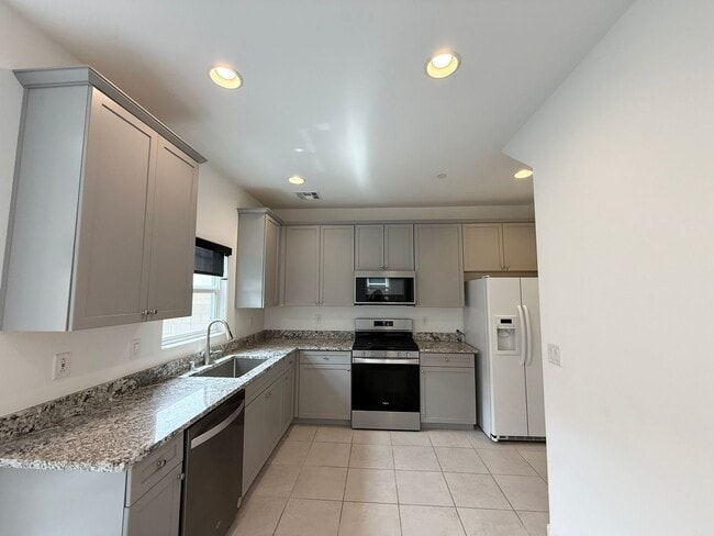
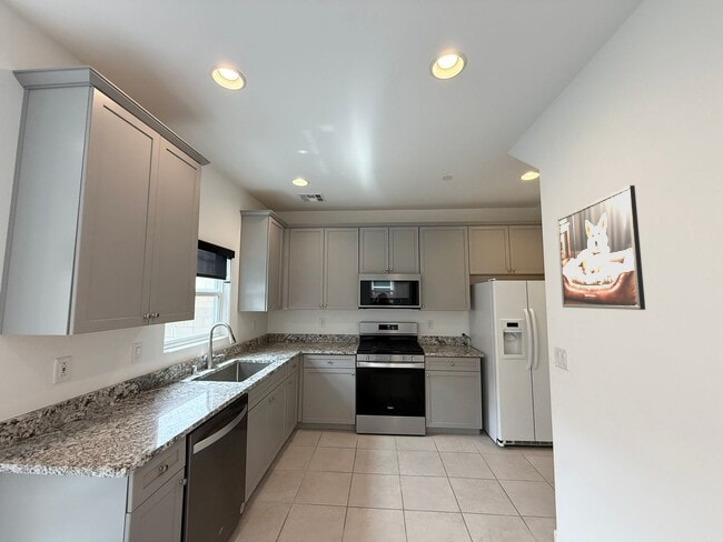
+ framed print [556,184,646,311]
